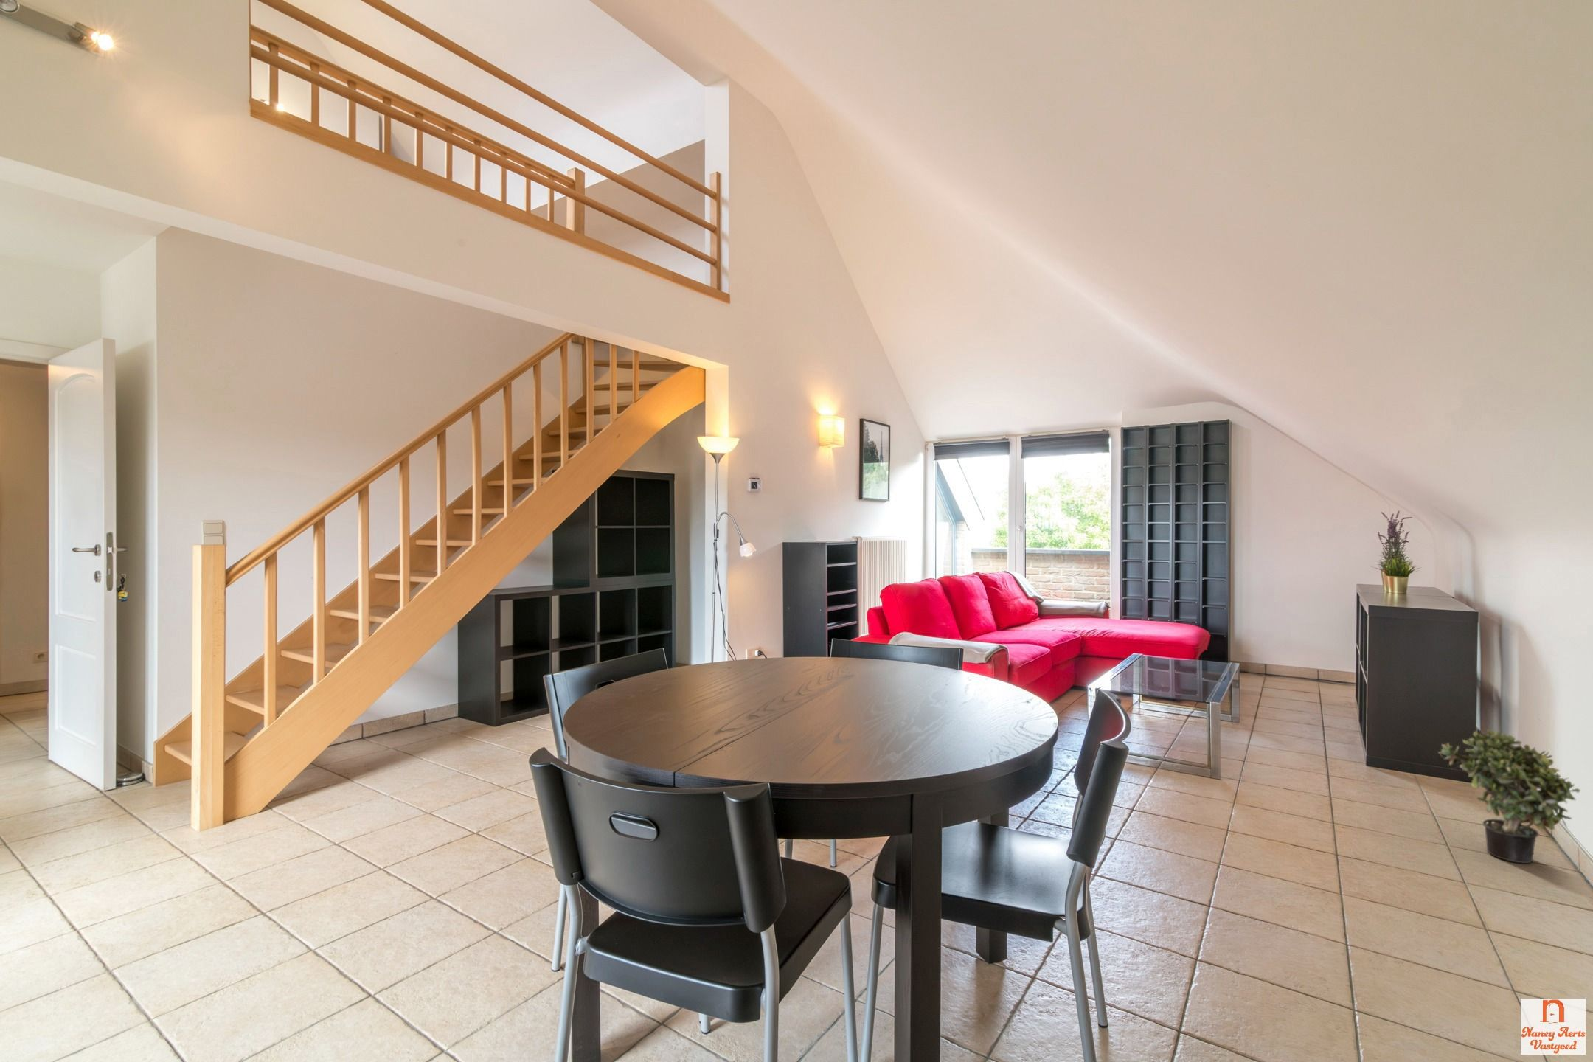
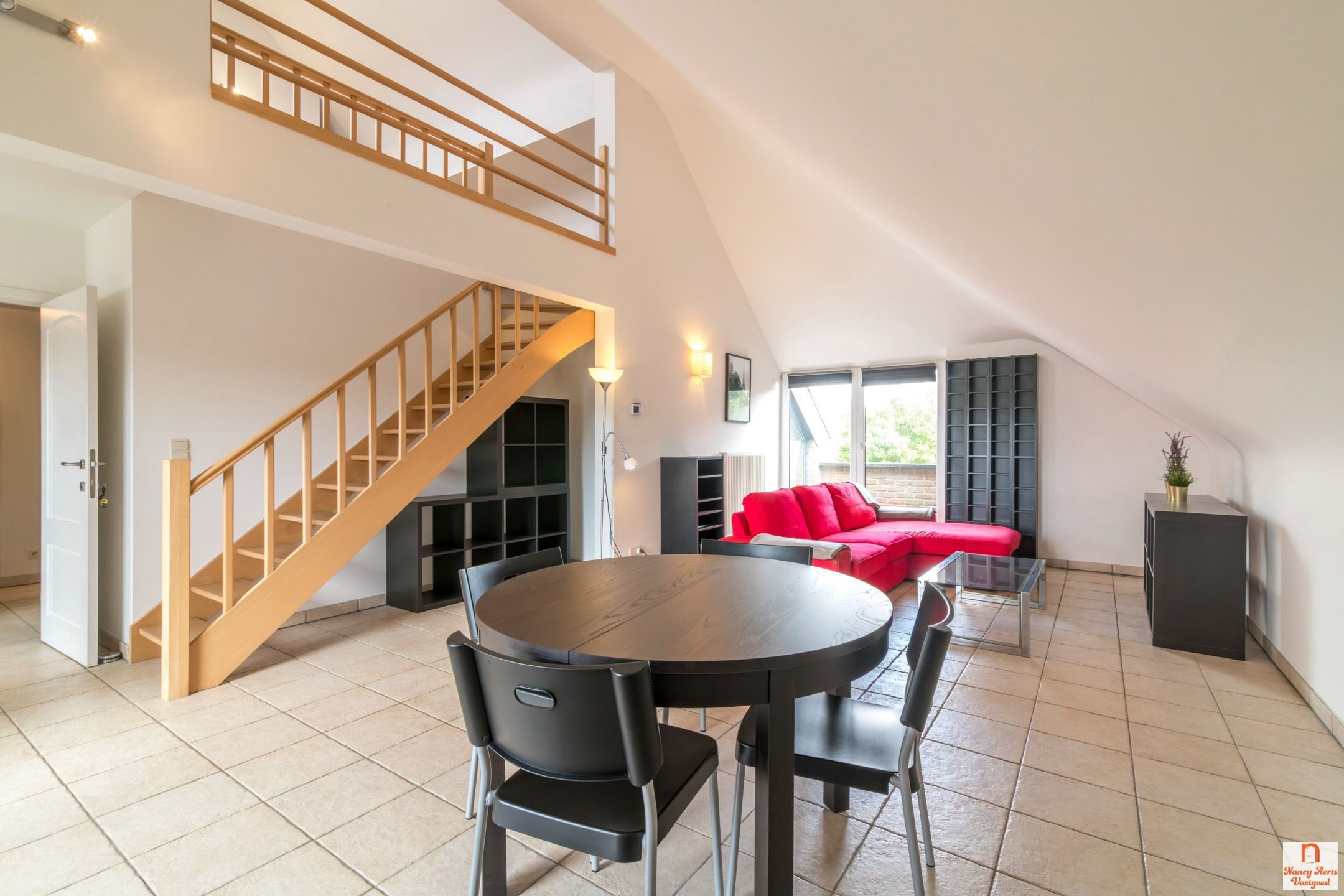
- potted plant [1438,729,1581,864]
